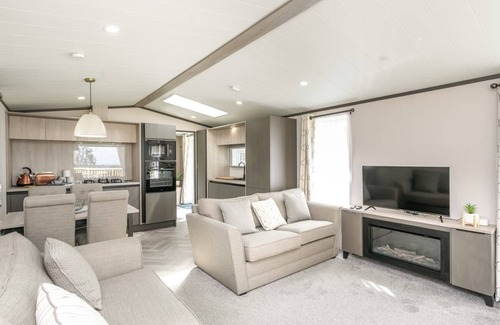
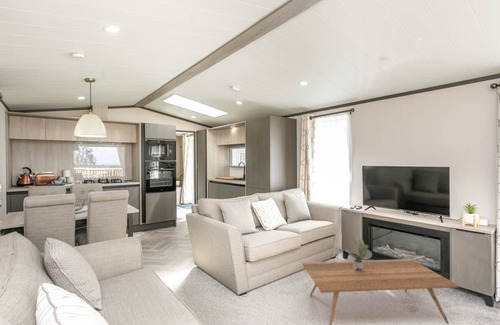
+ coffee table [301,258,461,325]
+ potted plant [345,237,373,270]
